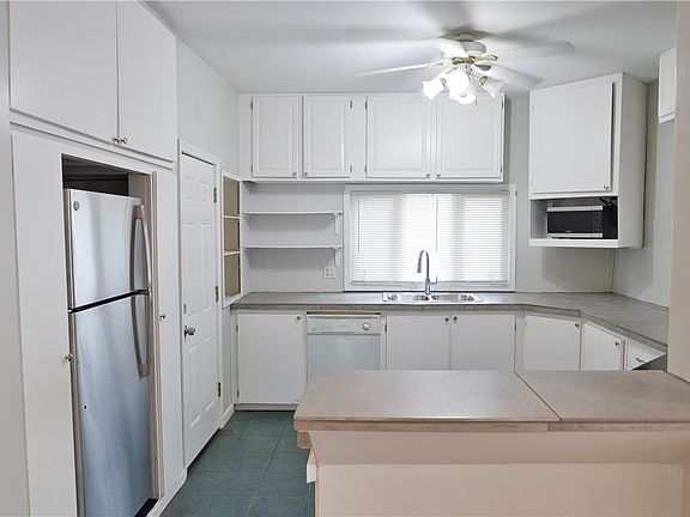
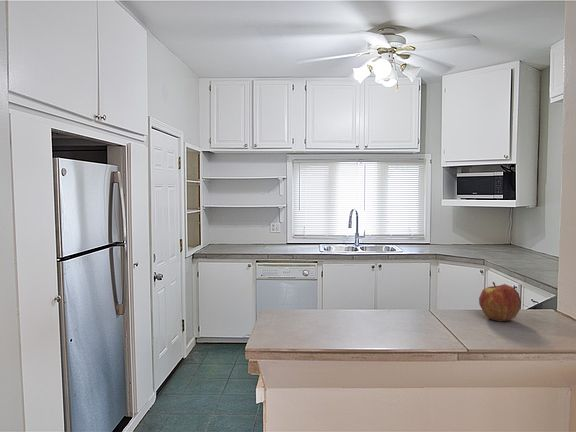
+ apple [478,281,522,322]
